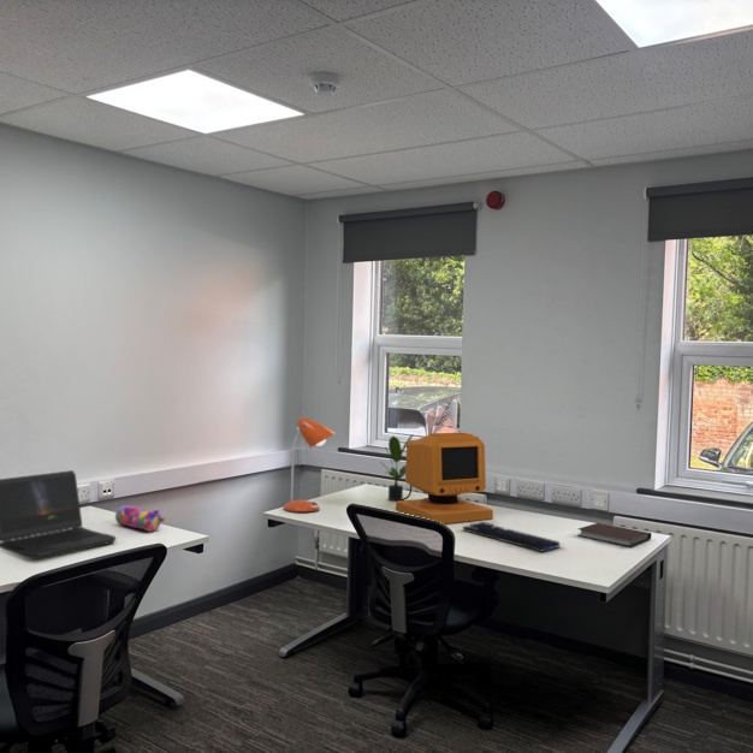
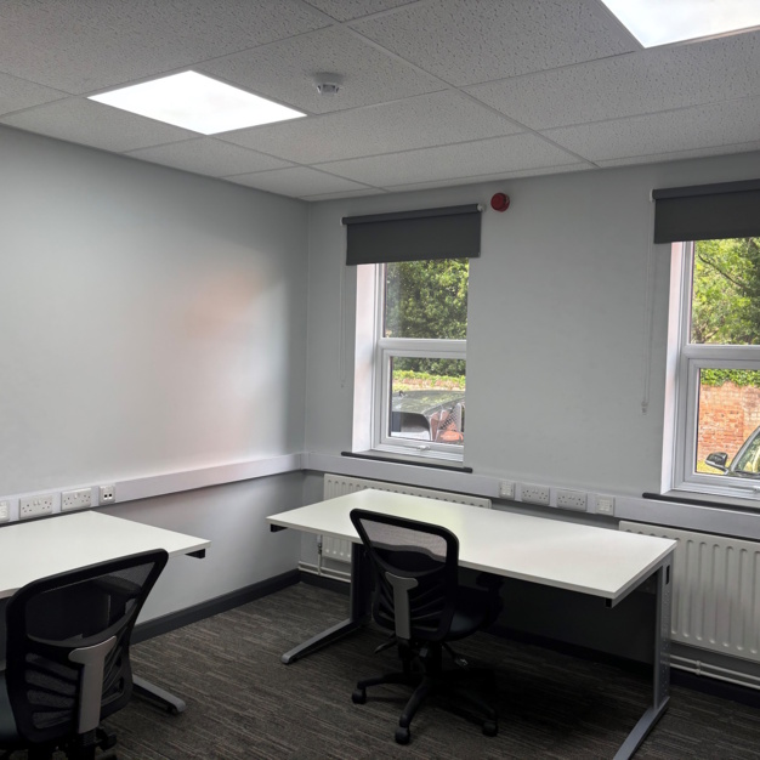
- desk lamp [283,416,337,514]
- pencil case [114,504,166,533]
- notebook [577,522,652,549]
- laptop computer [0,469,118,561]
- keyboard [462,521,563,553]
- potted plant [380,432,416,502]
- computer monitor [395,432,494,524]
